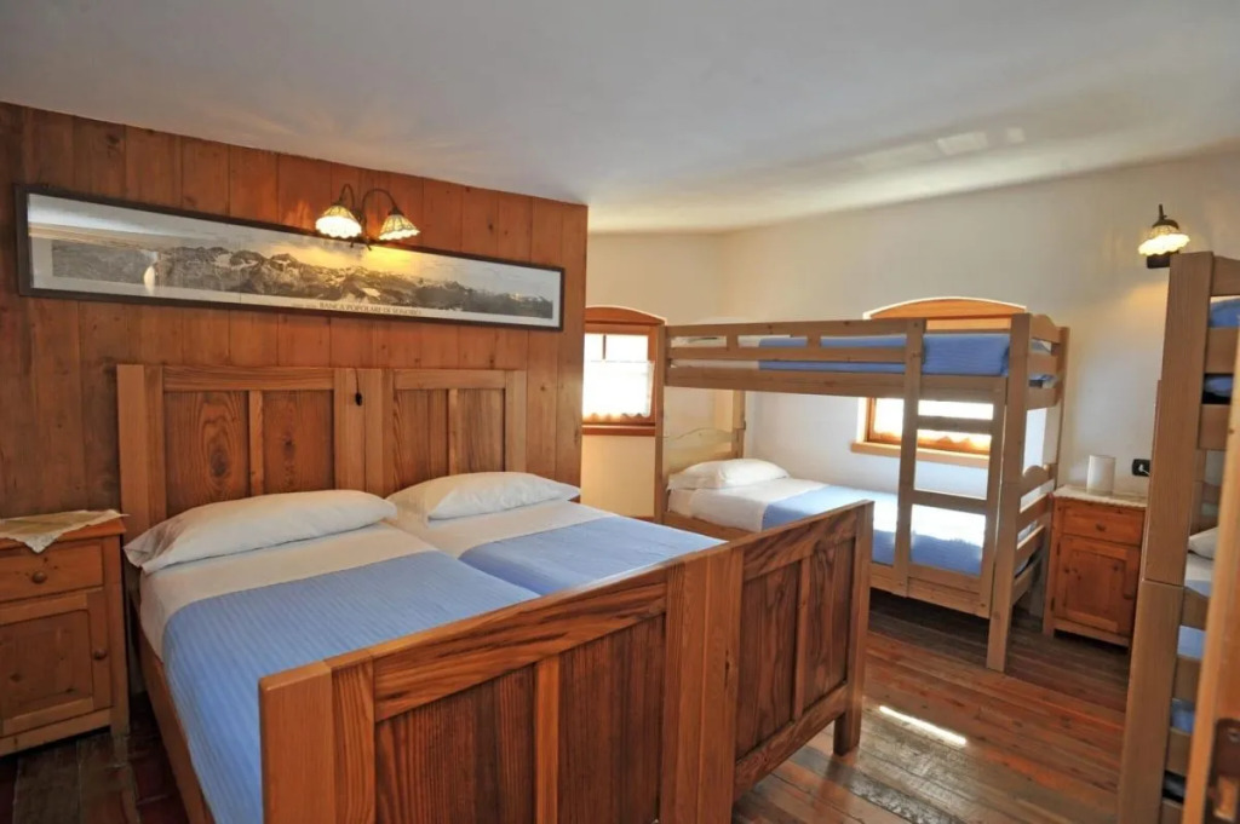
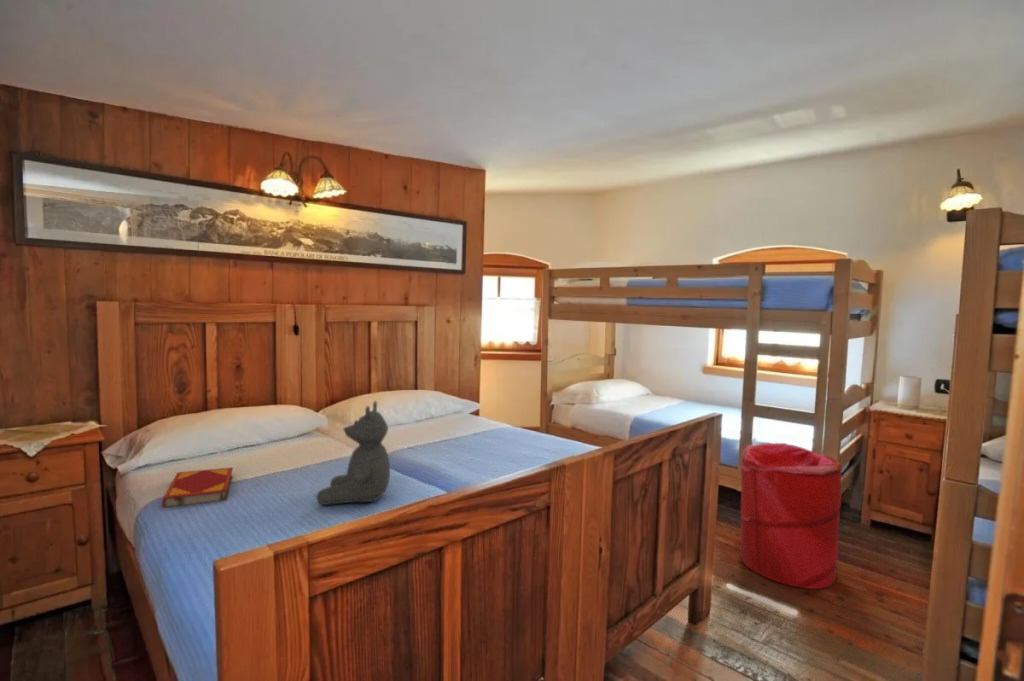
+ teddy bear [315,400,391,506]
+ hardback book [161,466,234,509]
+ laundry hamper [739,442,843,590]
